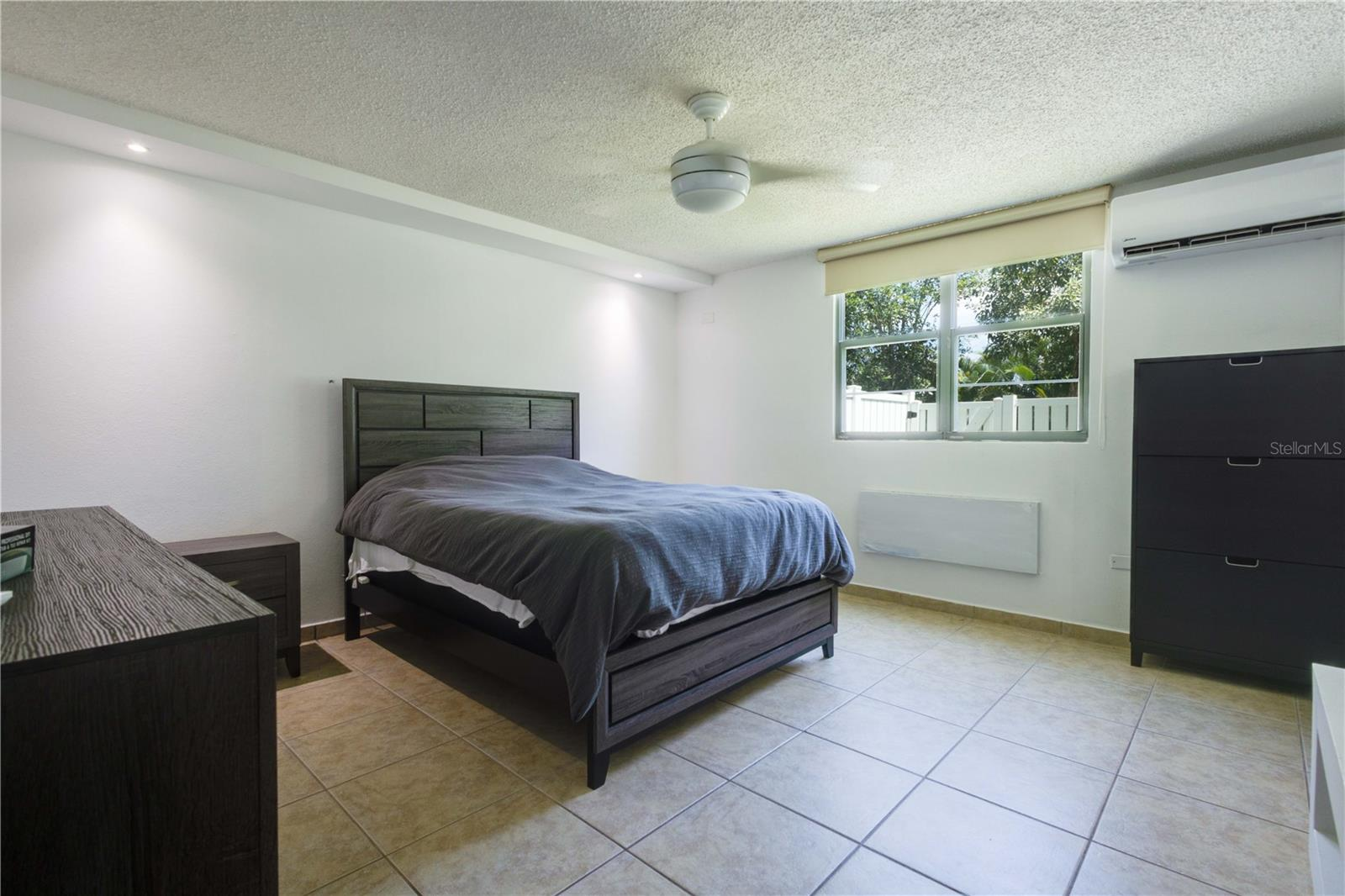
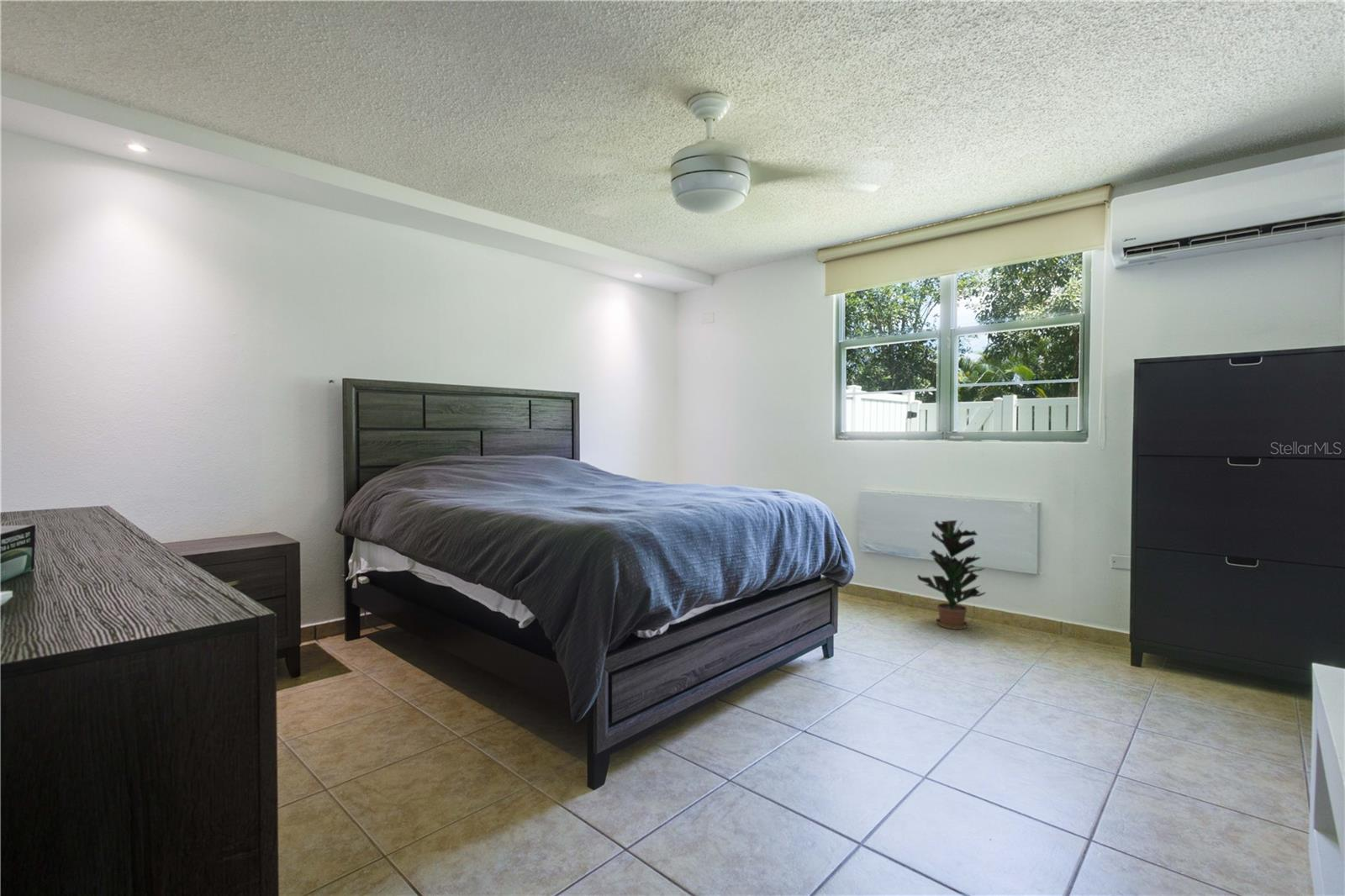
+ potted plant [916,519,987,630]
